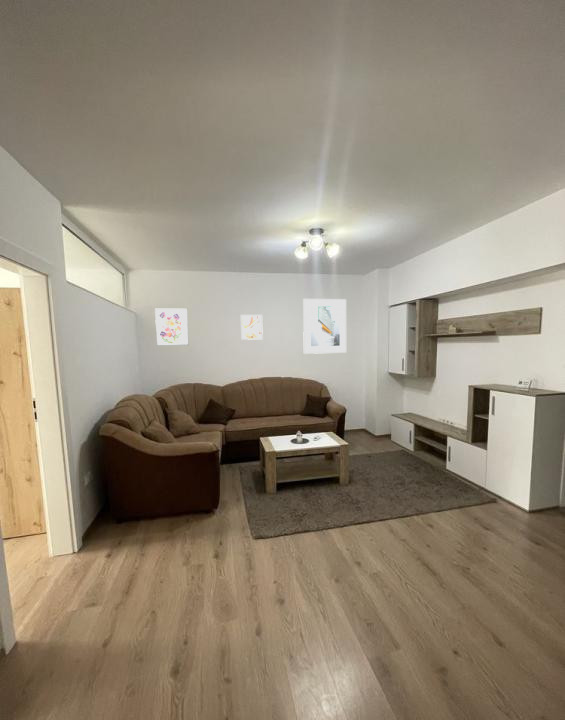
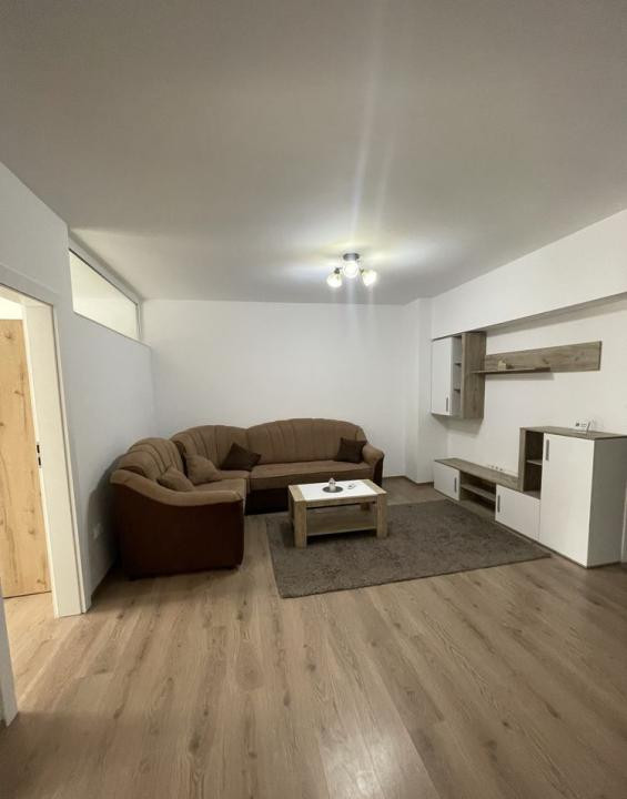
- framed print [240,314,264,341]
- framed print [302,298,347,355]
- wall art [154,308,190,347]
